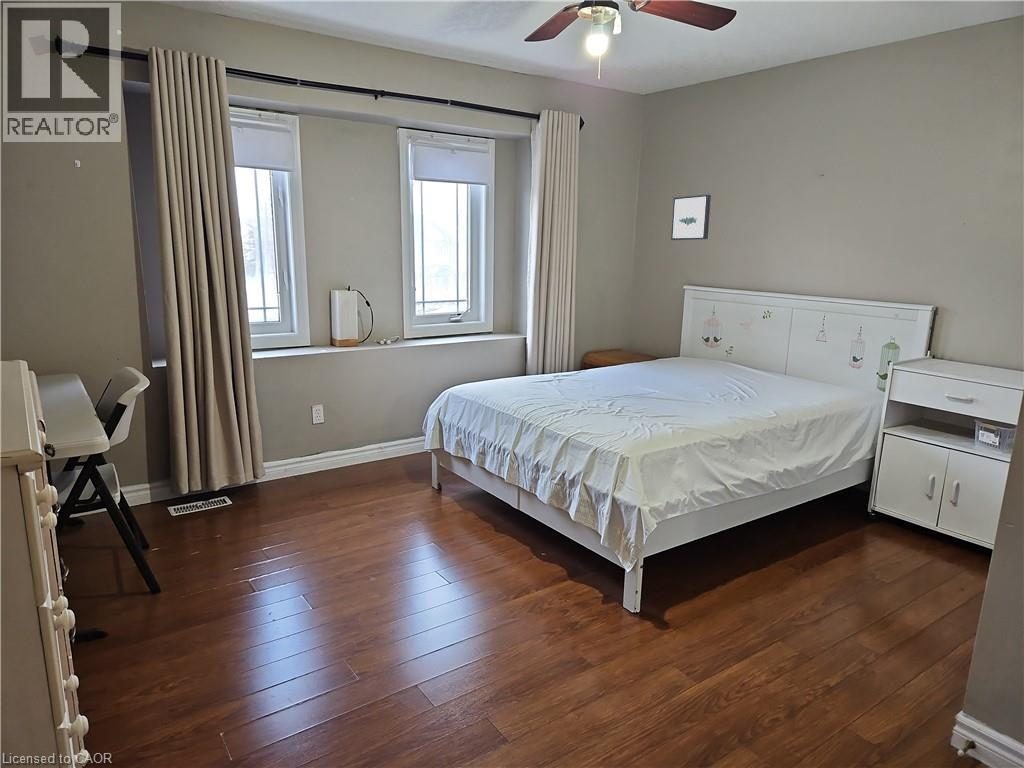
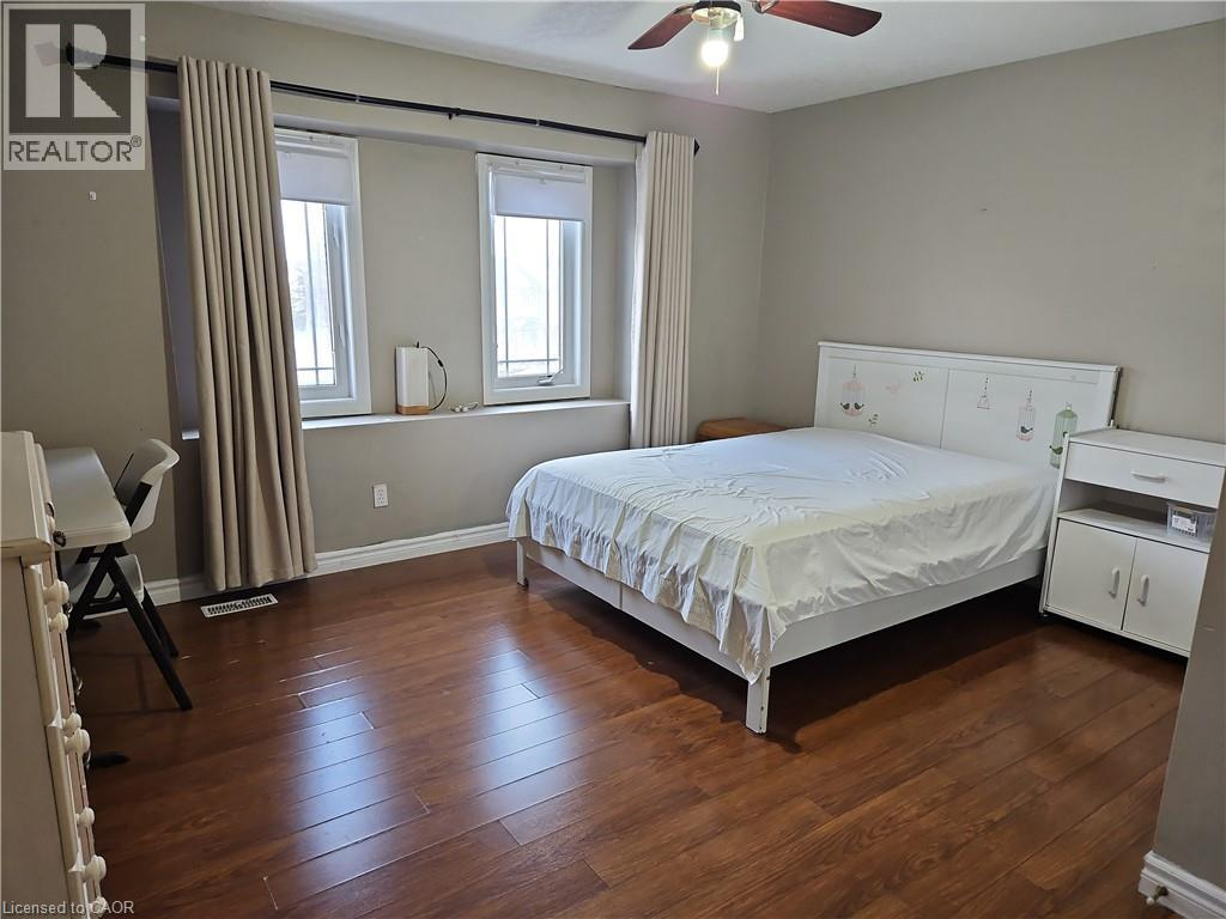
- wall art [670,194,712,241]
